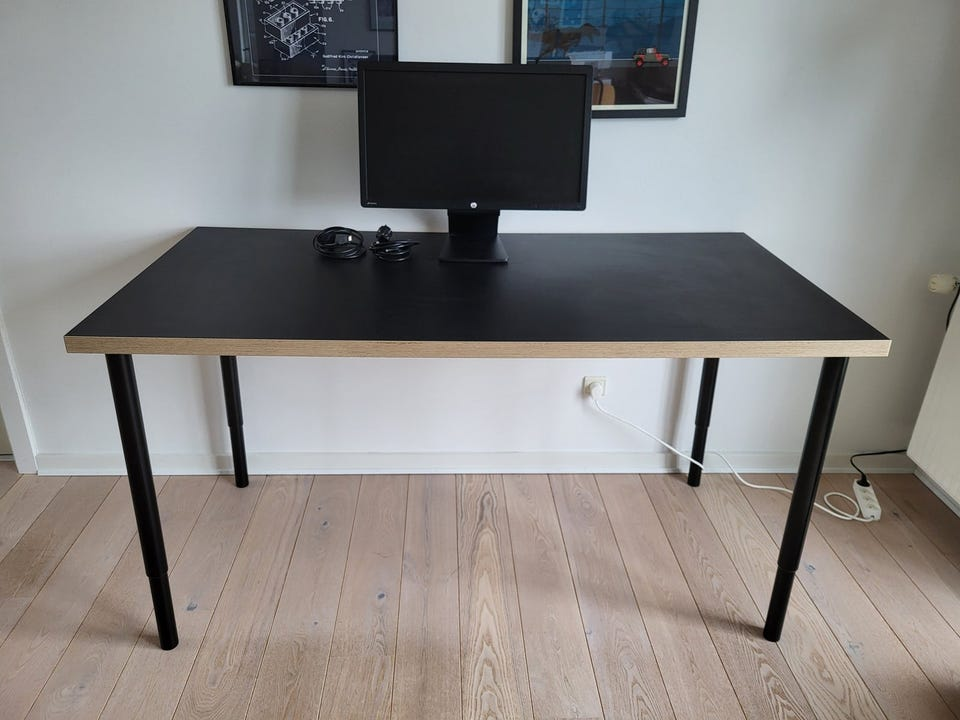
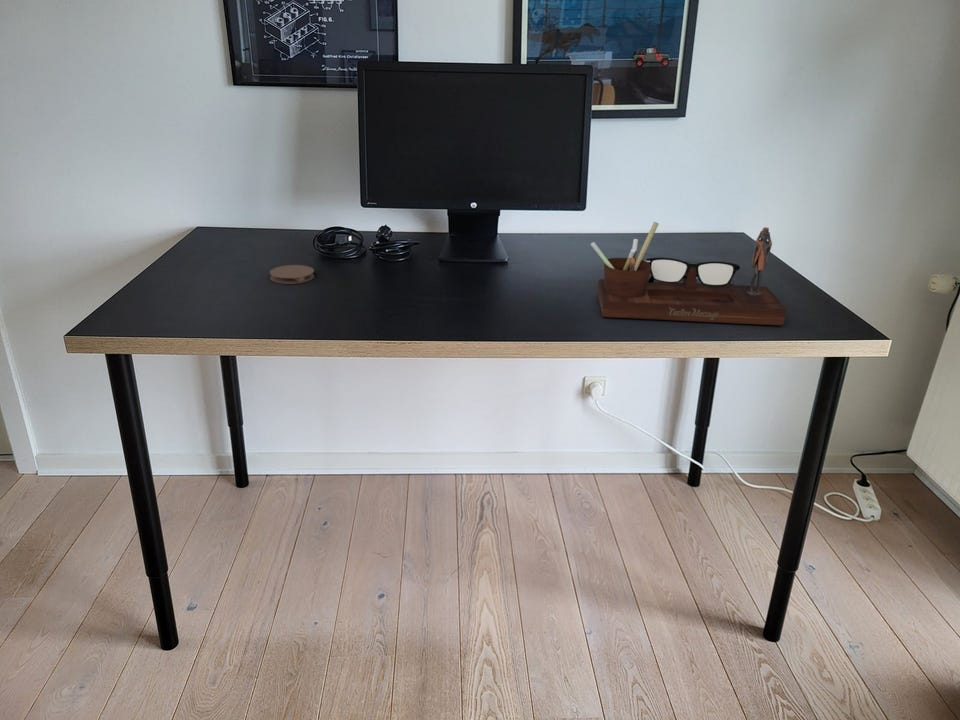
+ desk organizer [590,221,787,326]
+ coaster [269,264,315,285]
